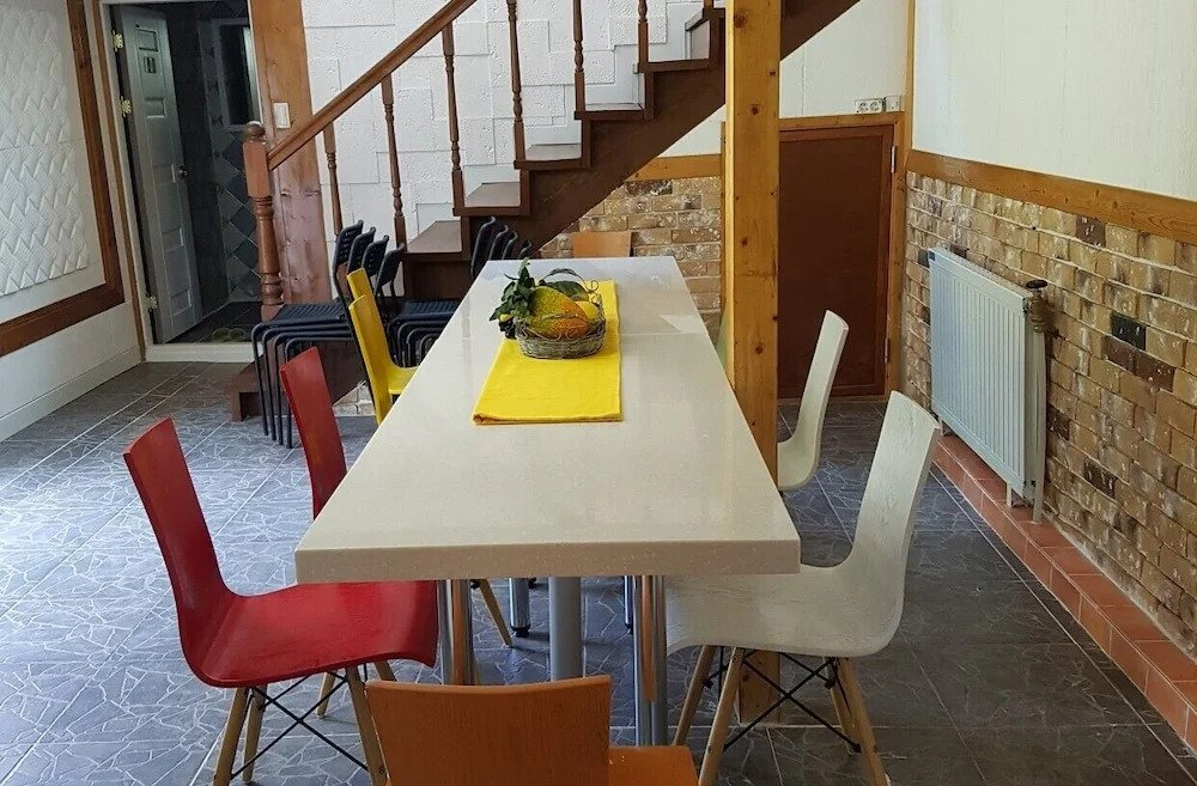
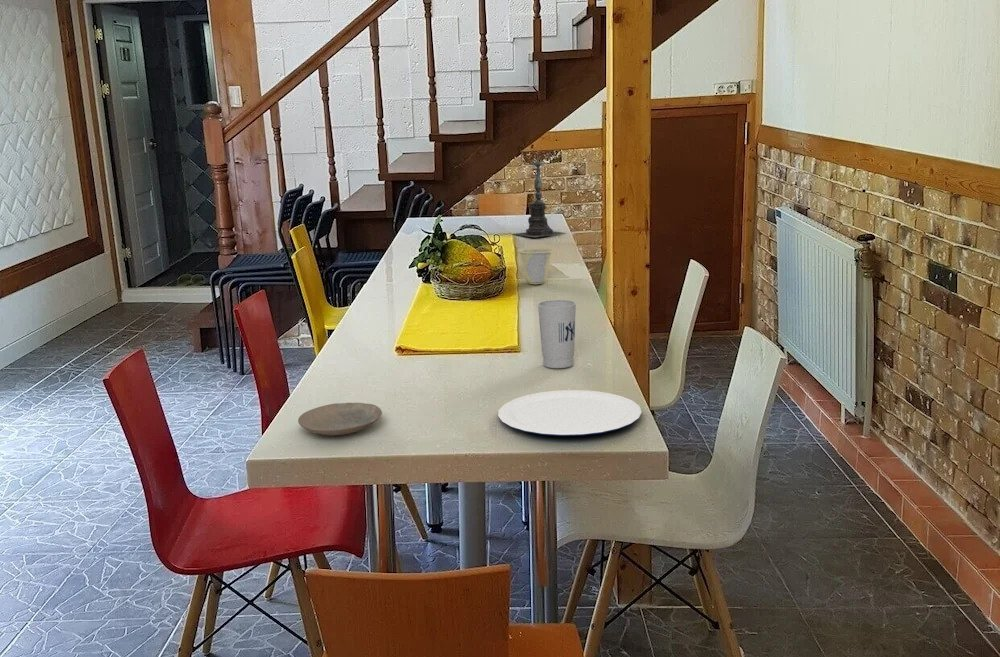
+ plate [497,389,643,437]
+ cup [517,247,554,285]
+ plate [297,402,383,436]
+ cup [537,299,577,369]
+ candle holder [512,150,567,238]
